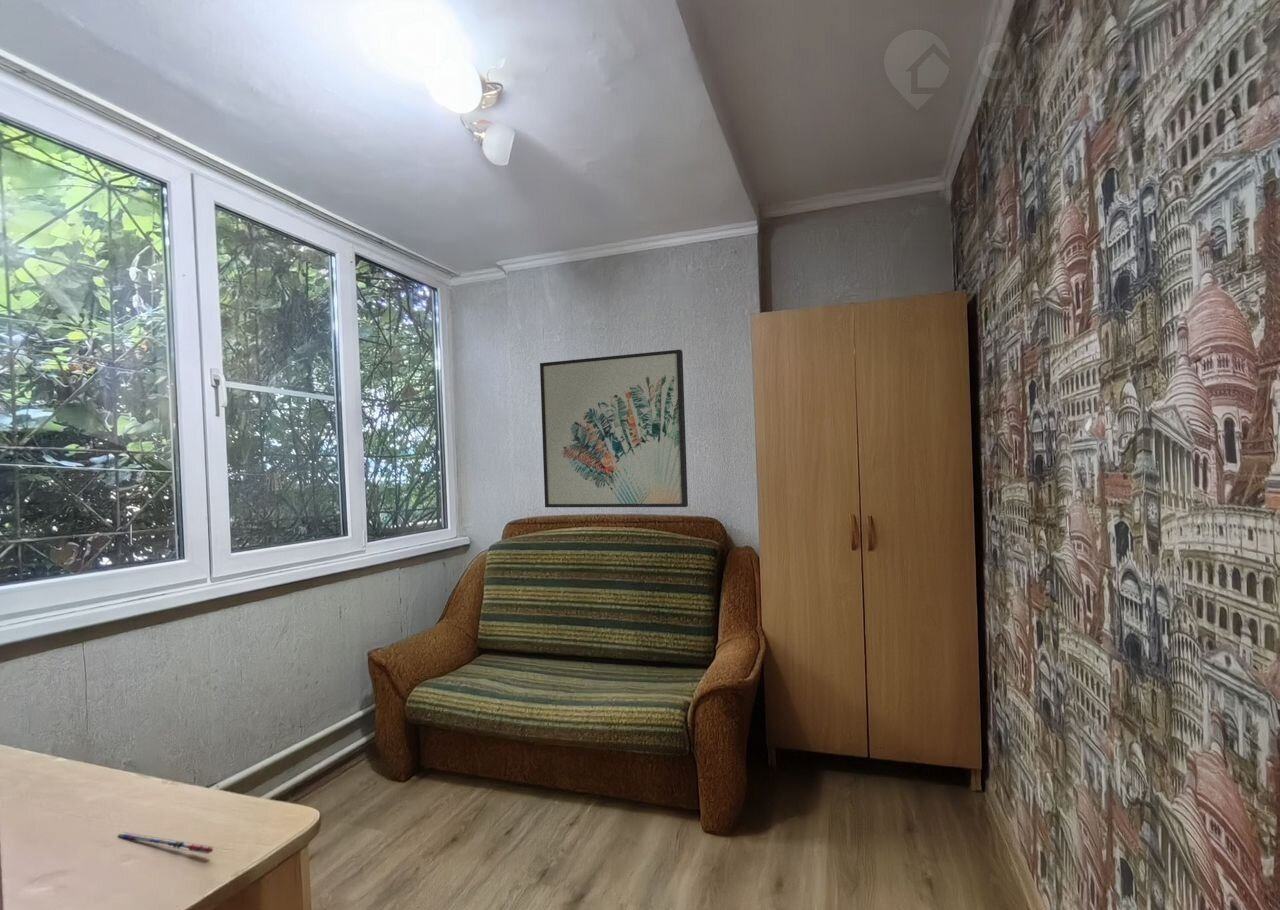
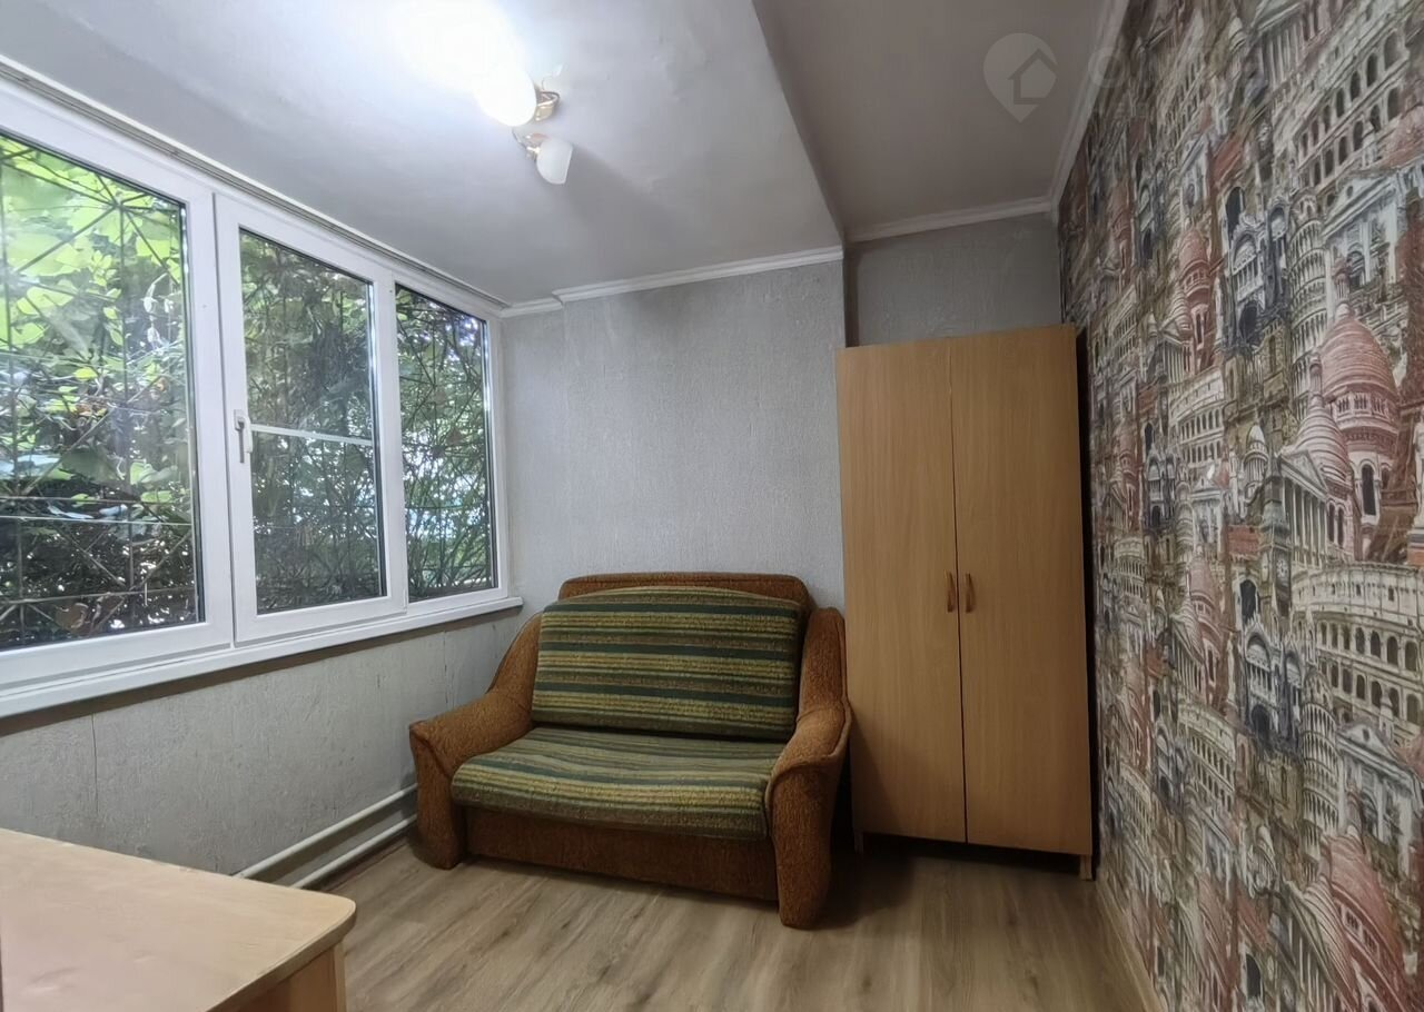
- pen [117,831,214,855]
- wall art [539,349,689,508]
